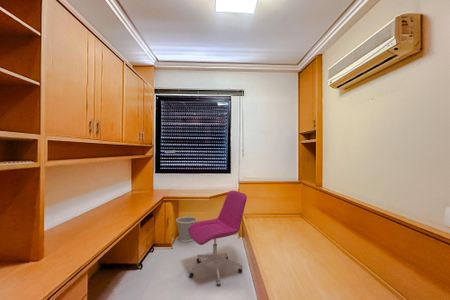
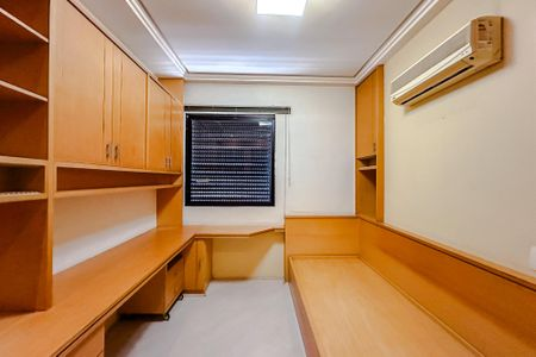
- wastebasket [175,215,198,243]
- office chair [187,190,248,286]
